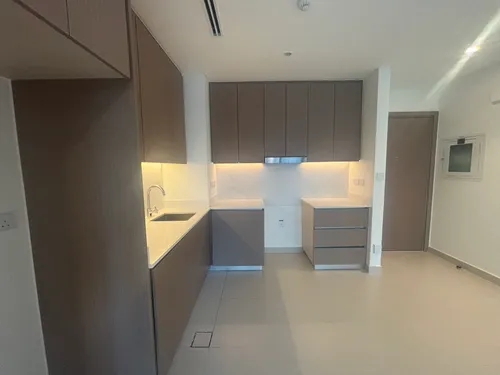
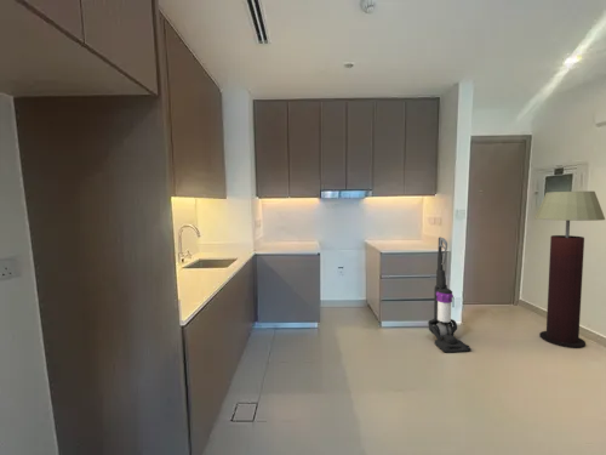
+ floor lamp [534,190,606,349]
+ vacuum cleaner [427,237,471,353]
